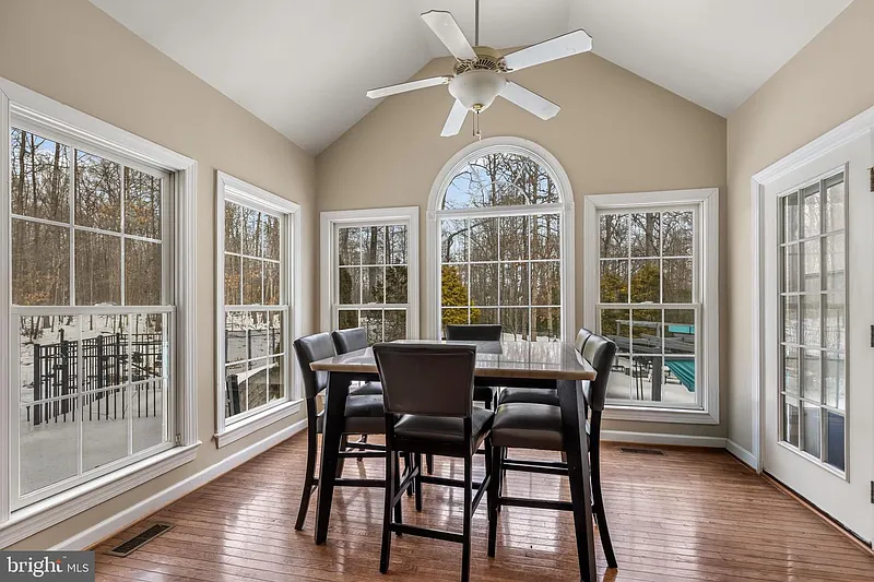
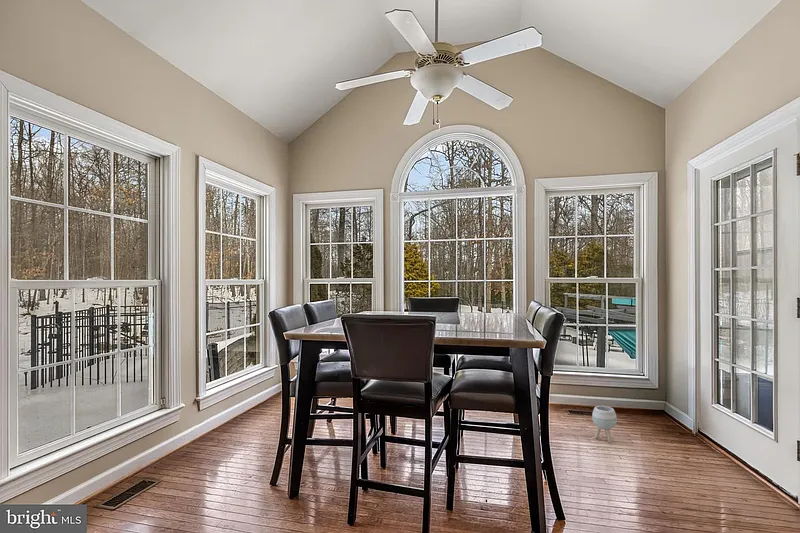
+ planter [591,405,618,443]
